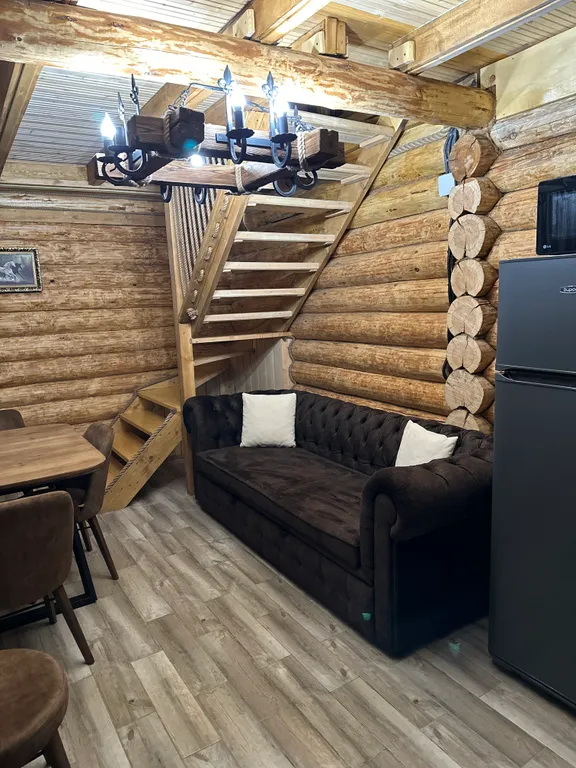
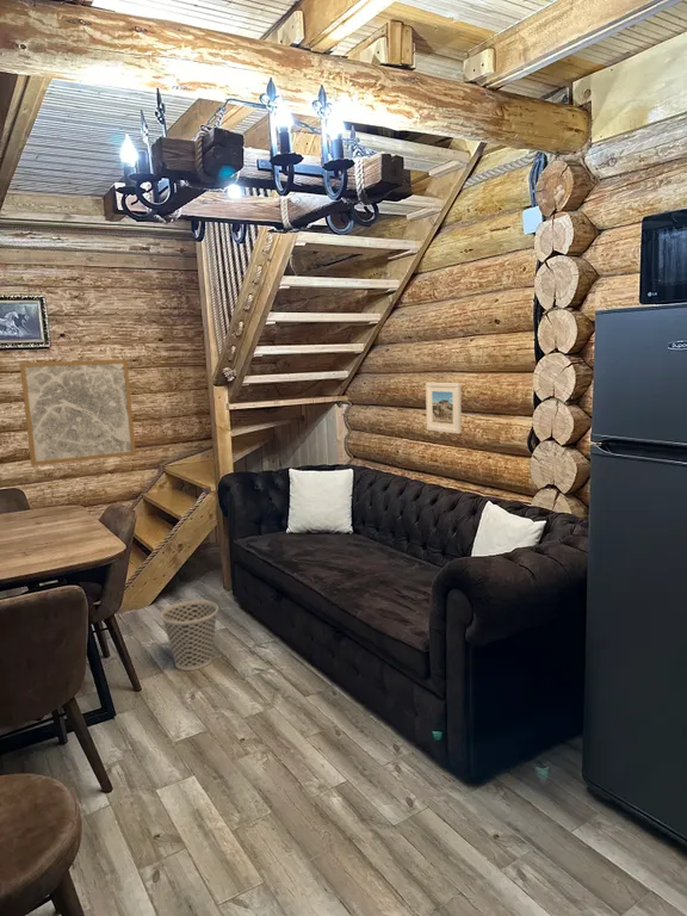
+ wastebasket [160,599,219,671]
+ wall art [19,358,137,468]
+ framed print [425,382,463,435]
